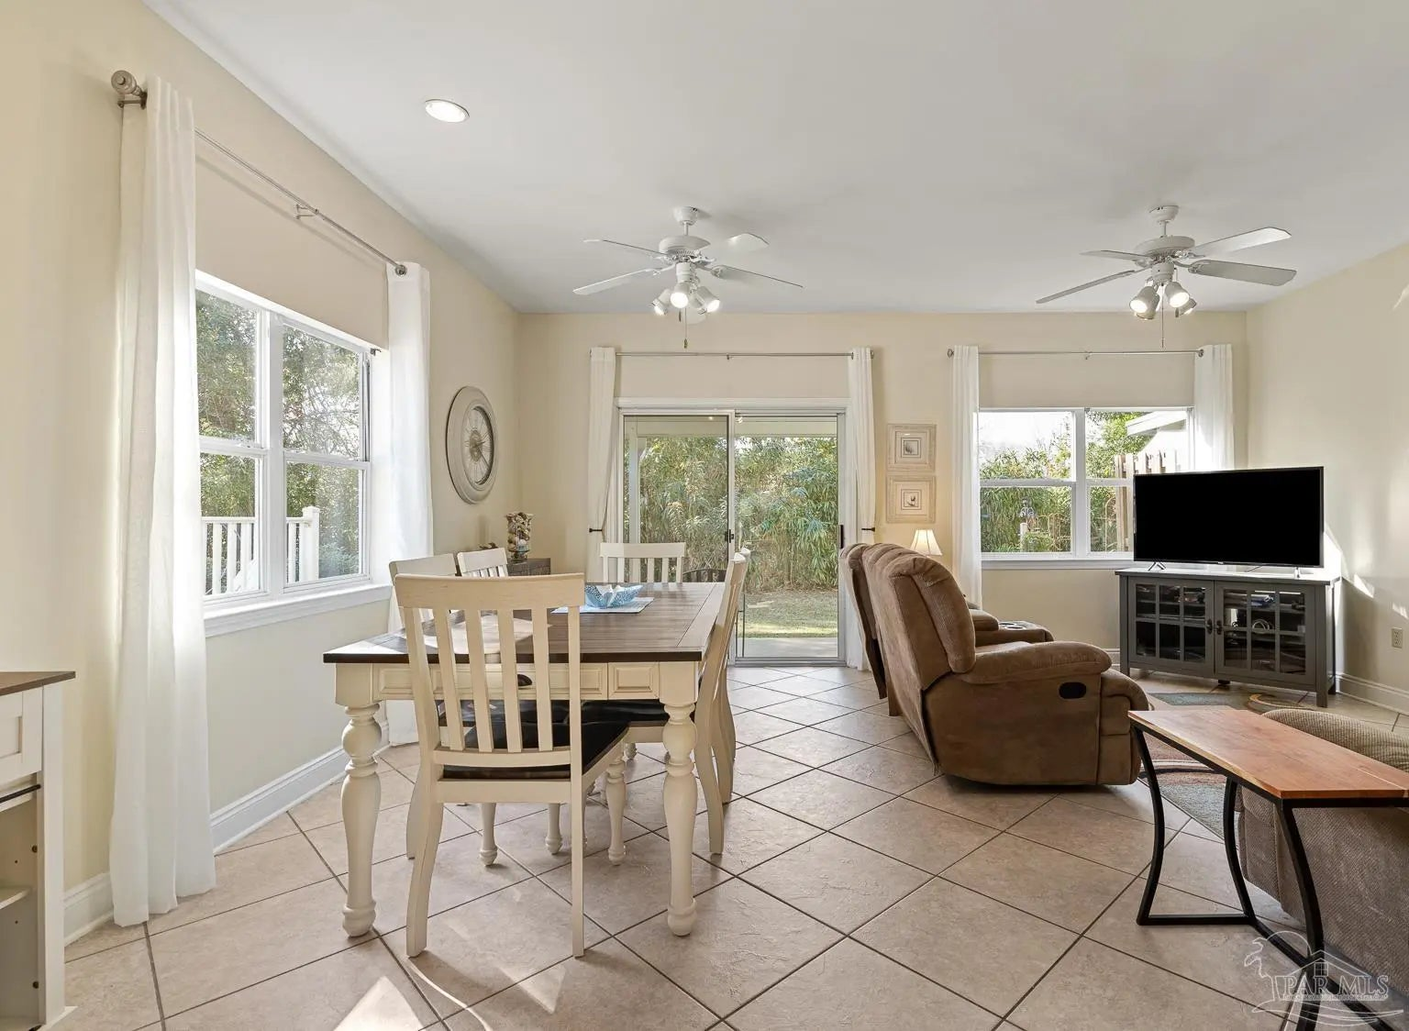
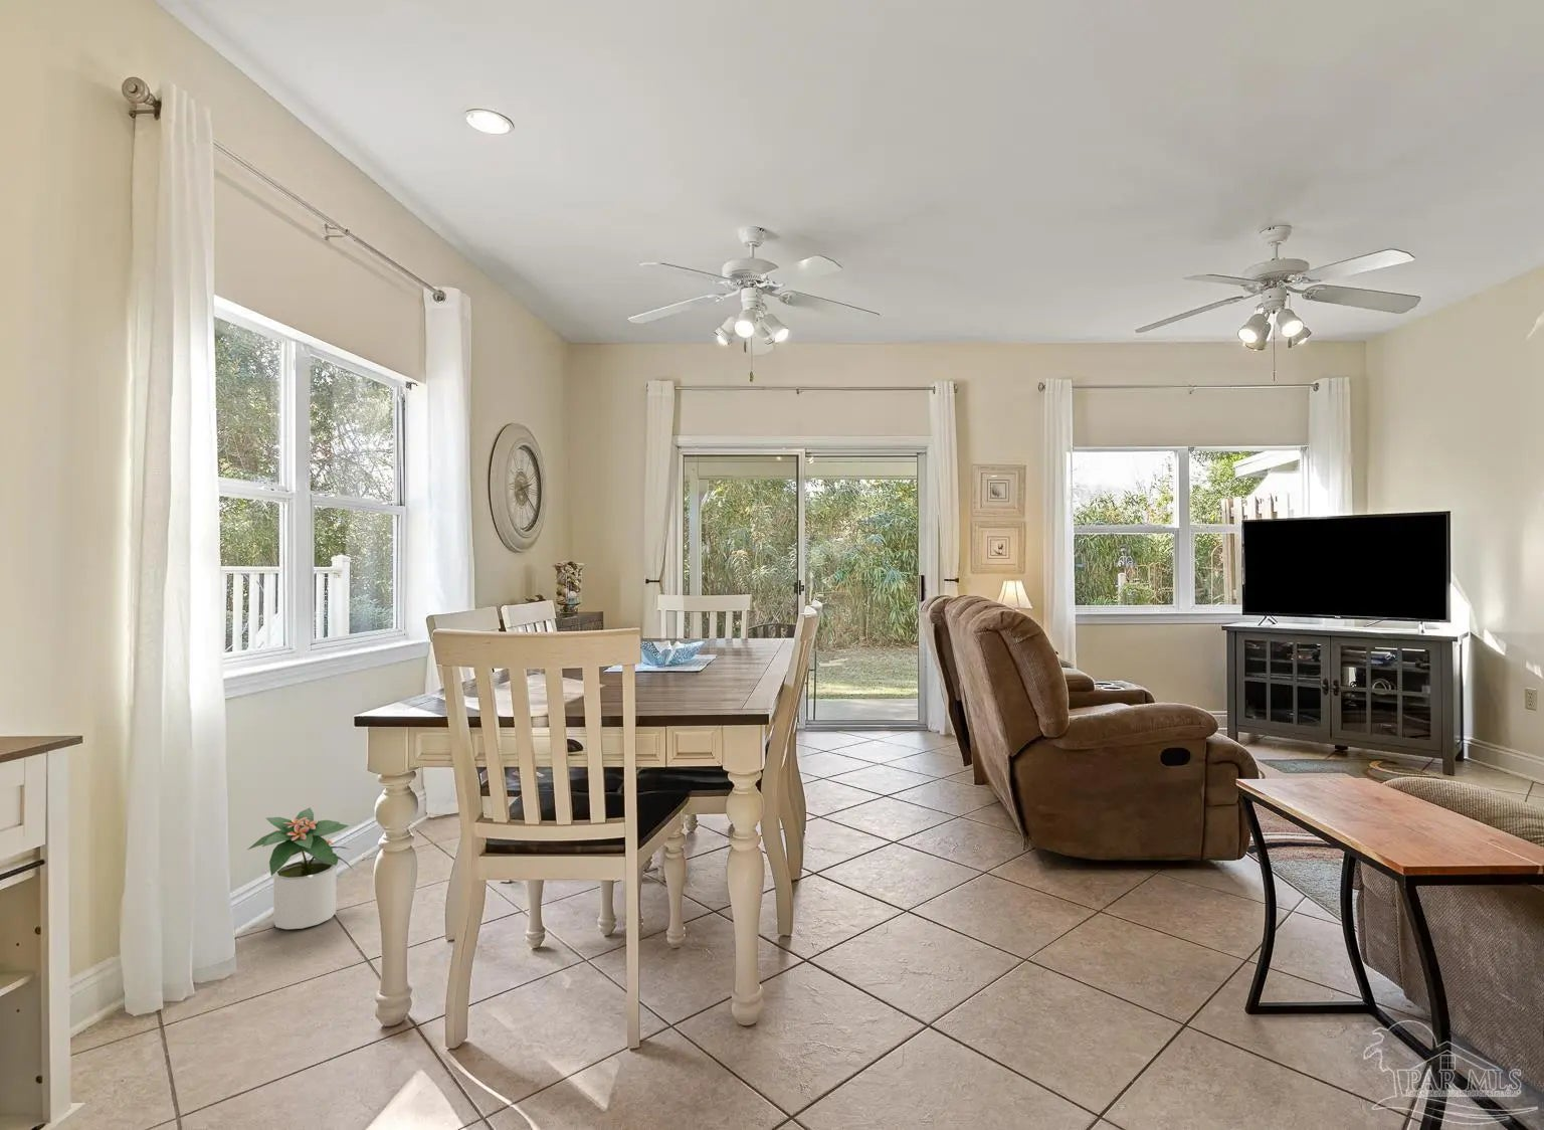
+ potted plant [247,806,352,930]
